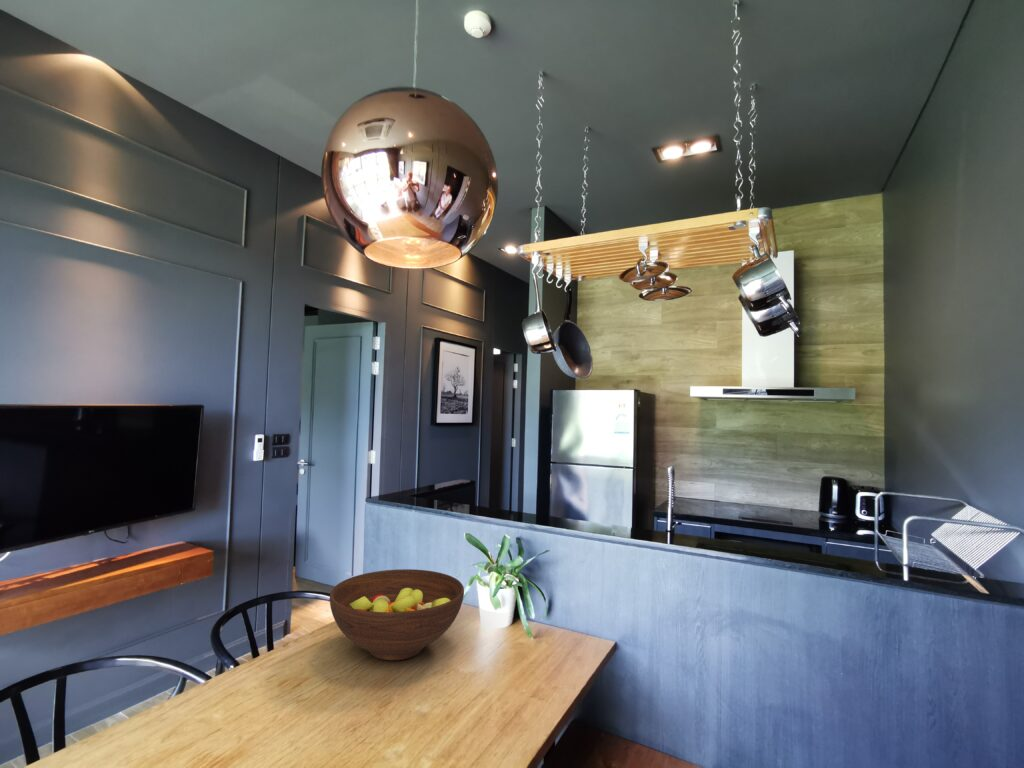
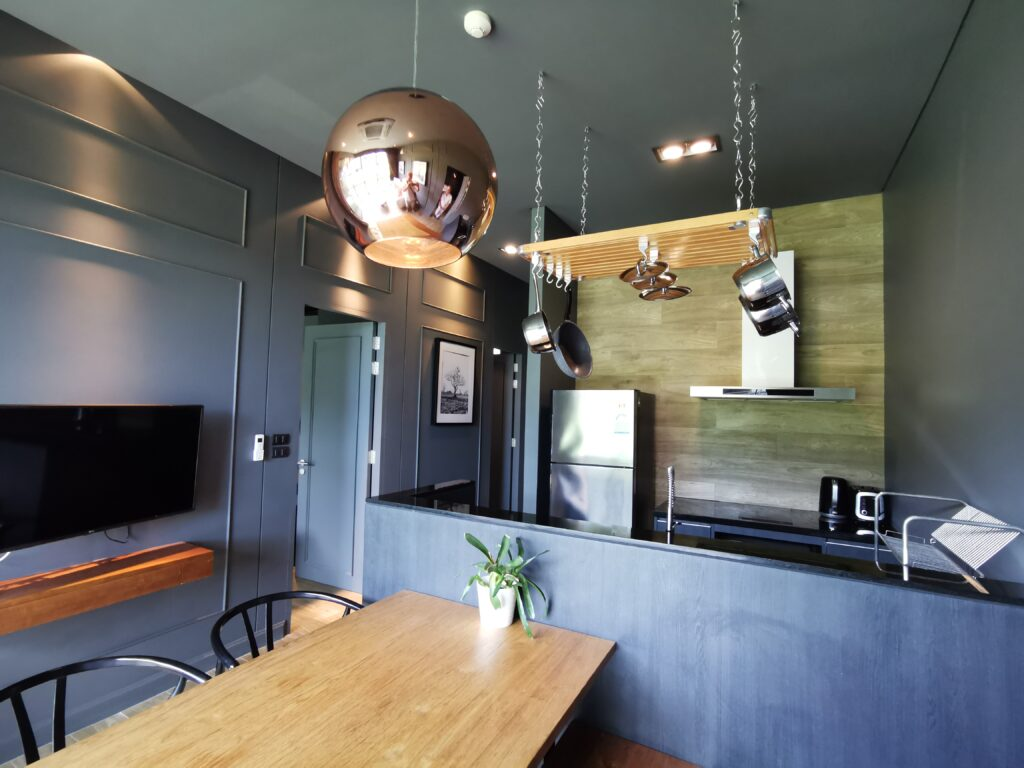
- fruit bowl [329,568,465,661]
